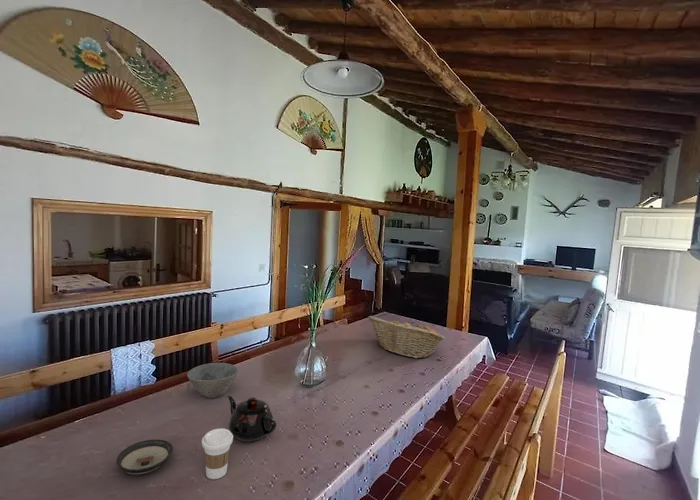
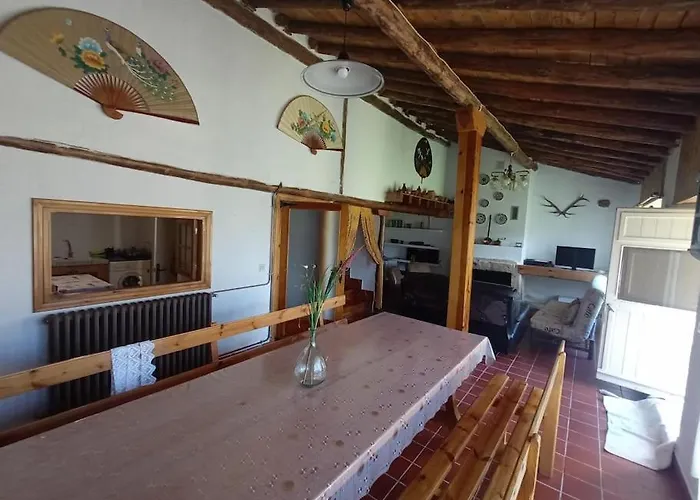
- coffee cup [201,428,234,480]
- teapot [226,395,277,443]
- bowl [186,362,239,399]
- saucer [116,438,174,475]
- fruit basket [367,315,446,359]
